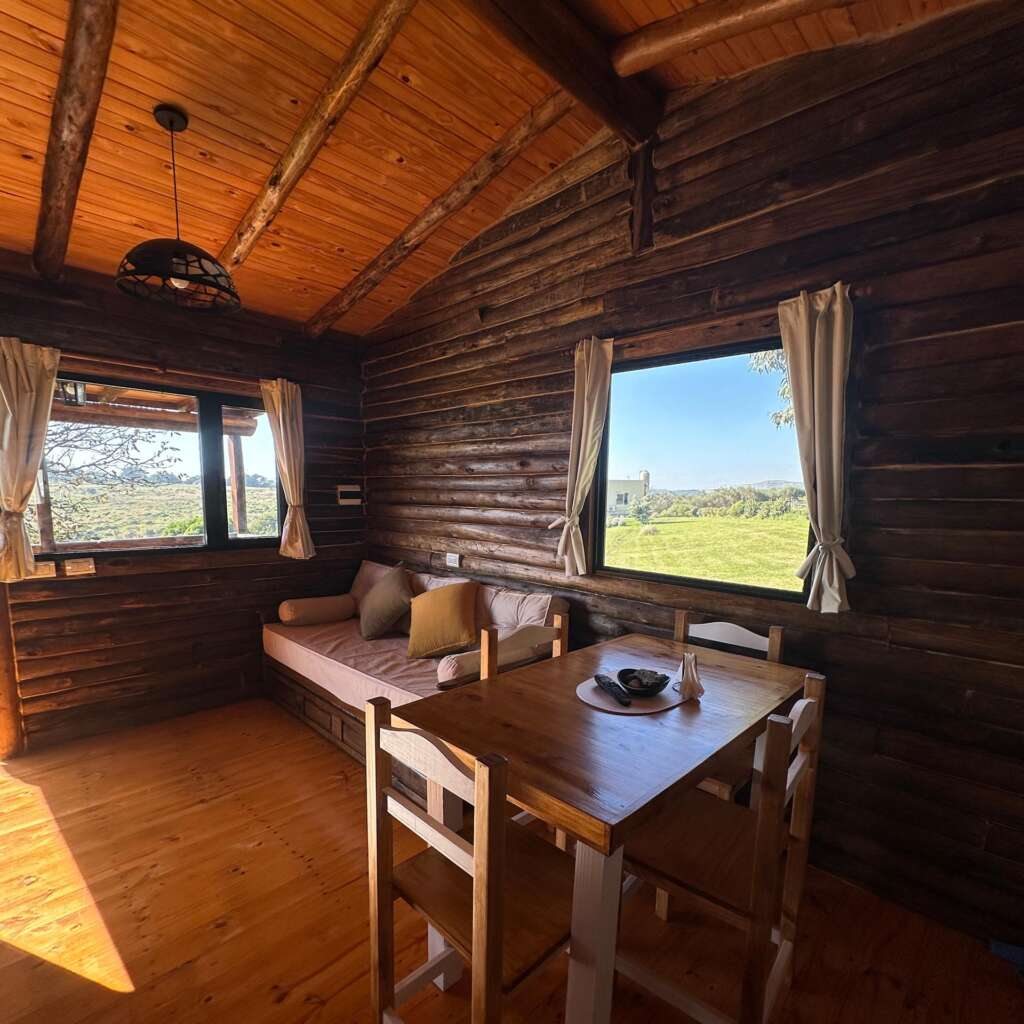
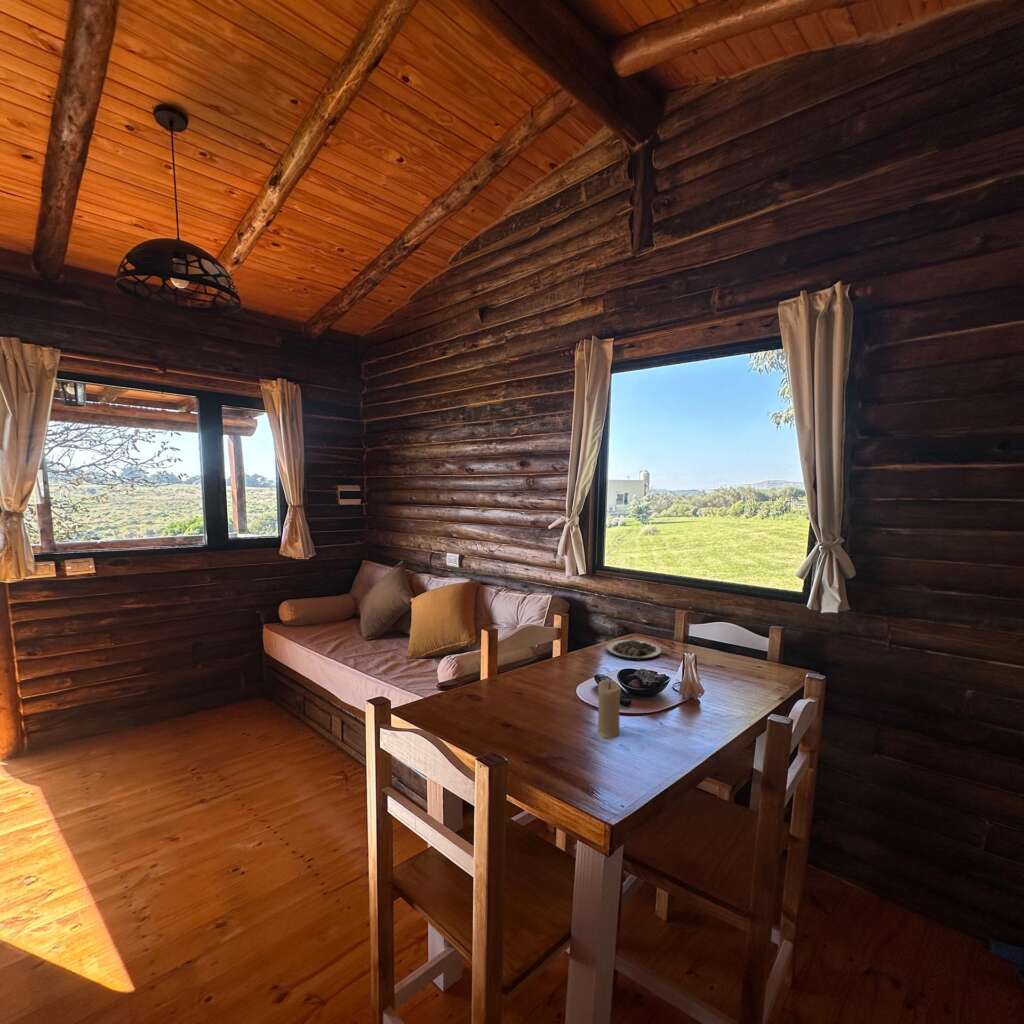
+ candle [597,679,622,740]
+ plate [606,639,662,662]
